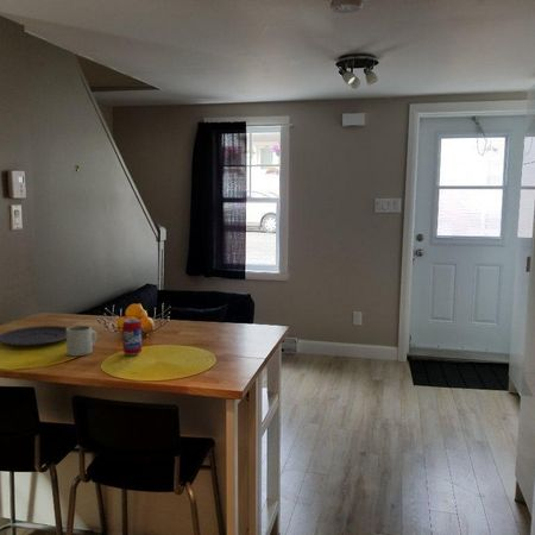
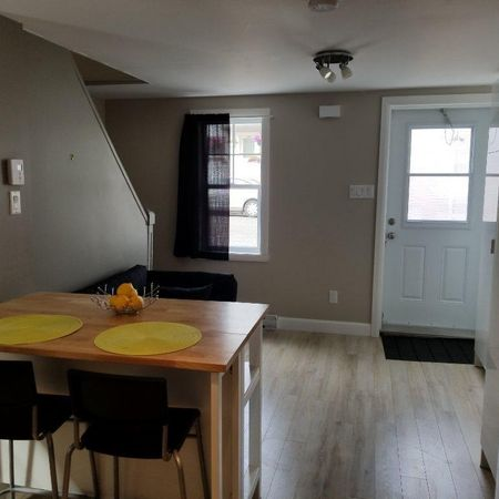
- beverage can [121,317,143,357]
- plate [0,325,69,347]
- mug [65,325,99,357]
